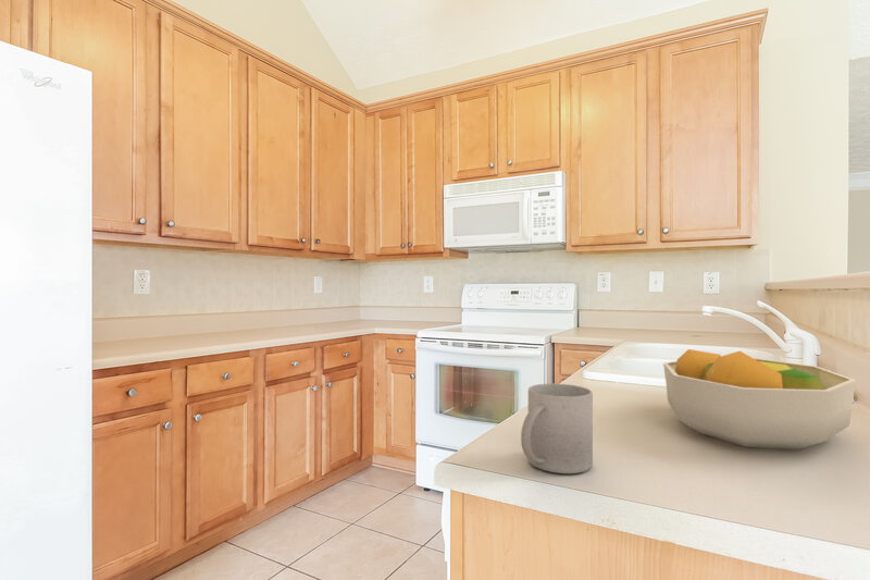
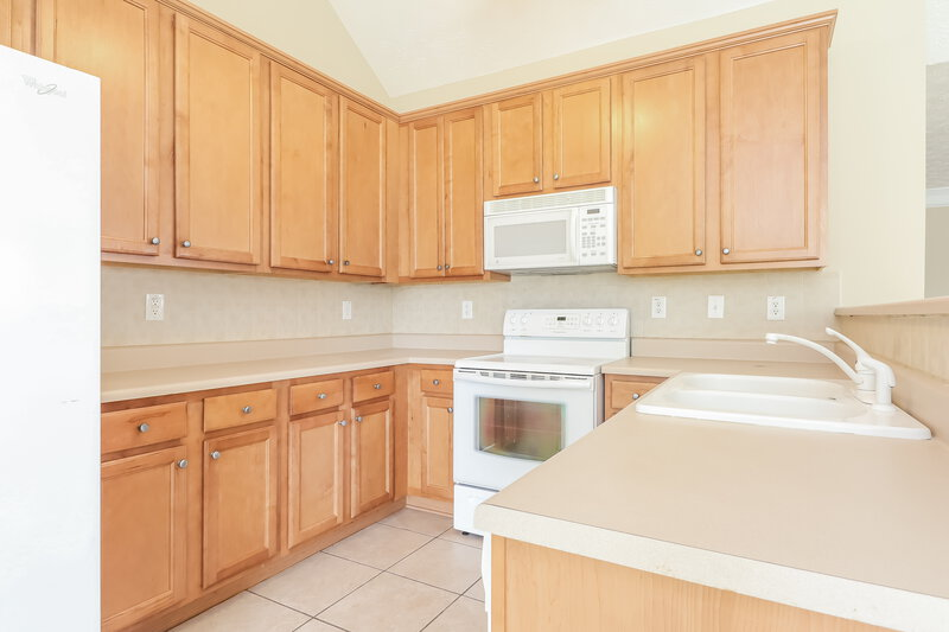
- fruit bowl [662,348,857,451]
- mug [520,383,594,474]
